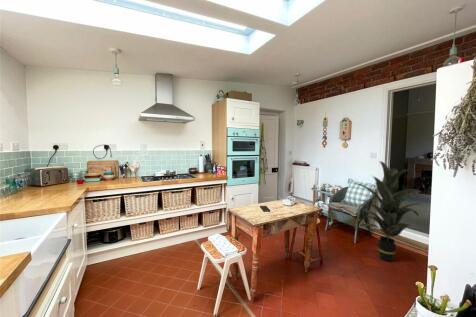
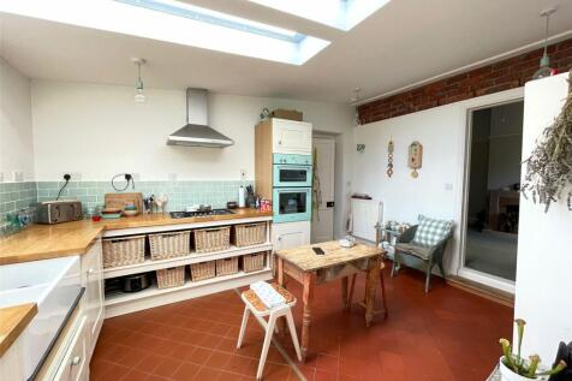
- indoor plant [355,160,429,262]
